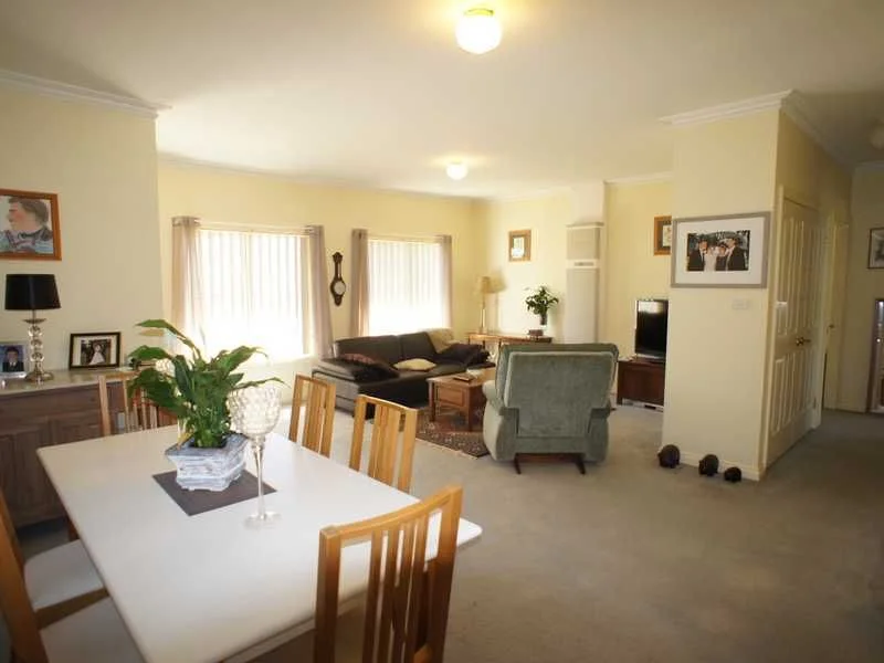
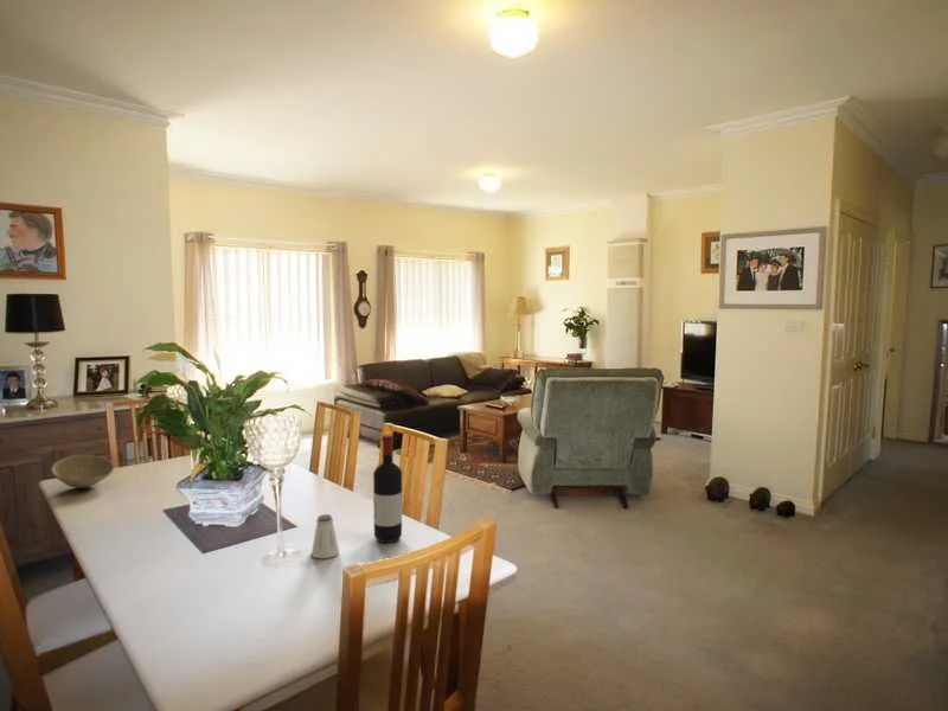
+ bowl [50,454,115,489]
+ wine bottle [372,434,403,544]
+ saltshaker [310,513,340,559]
